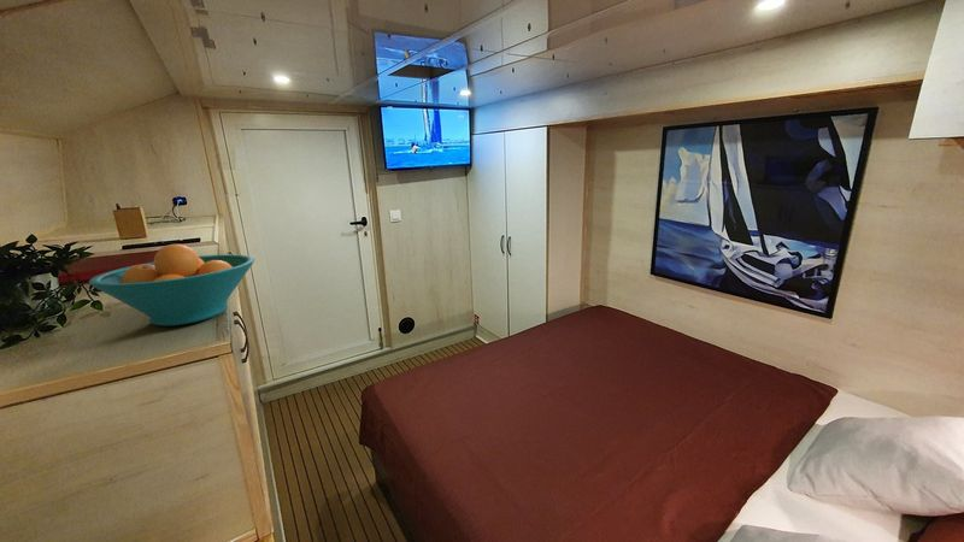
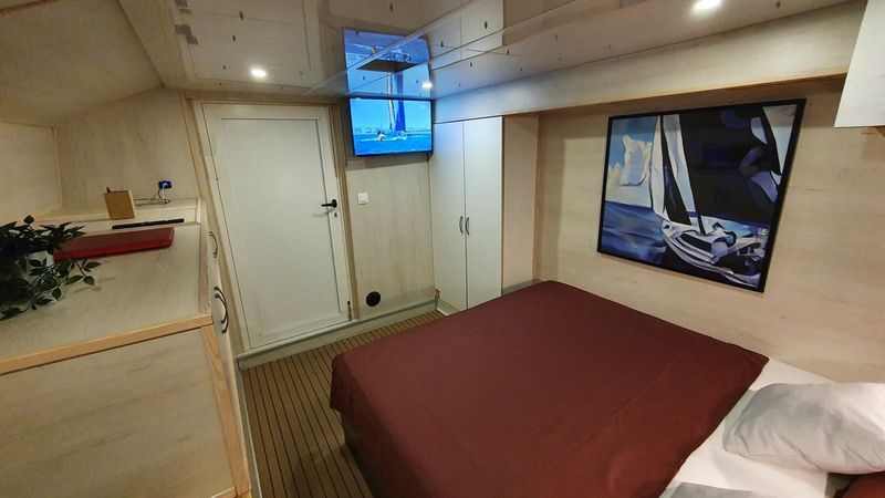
- fruit bowl [88,243,255,328]
